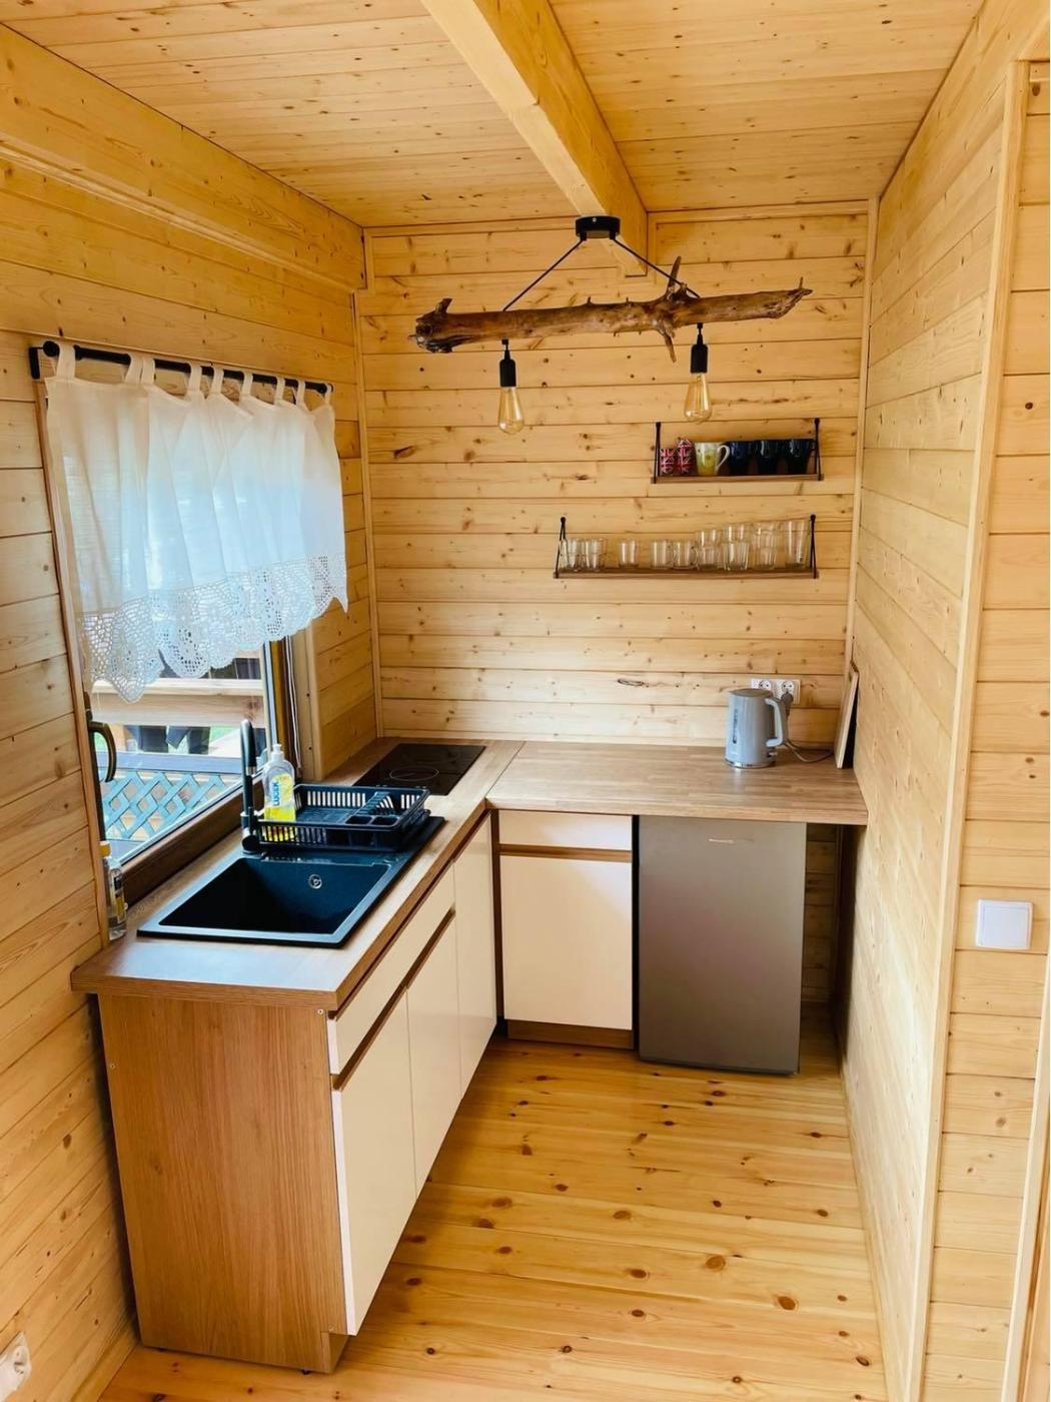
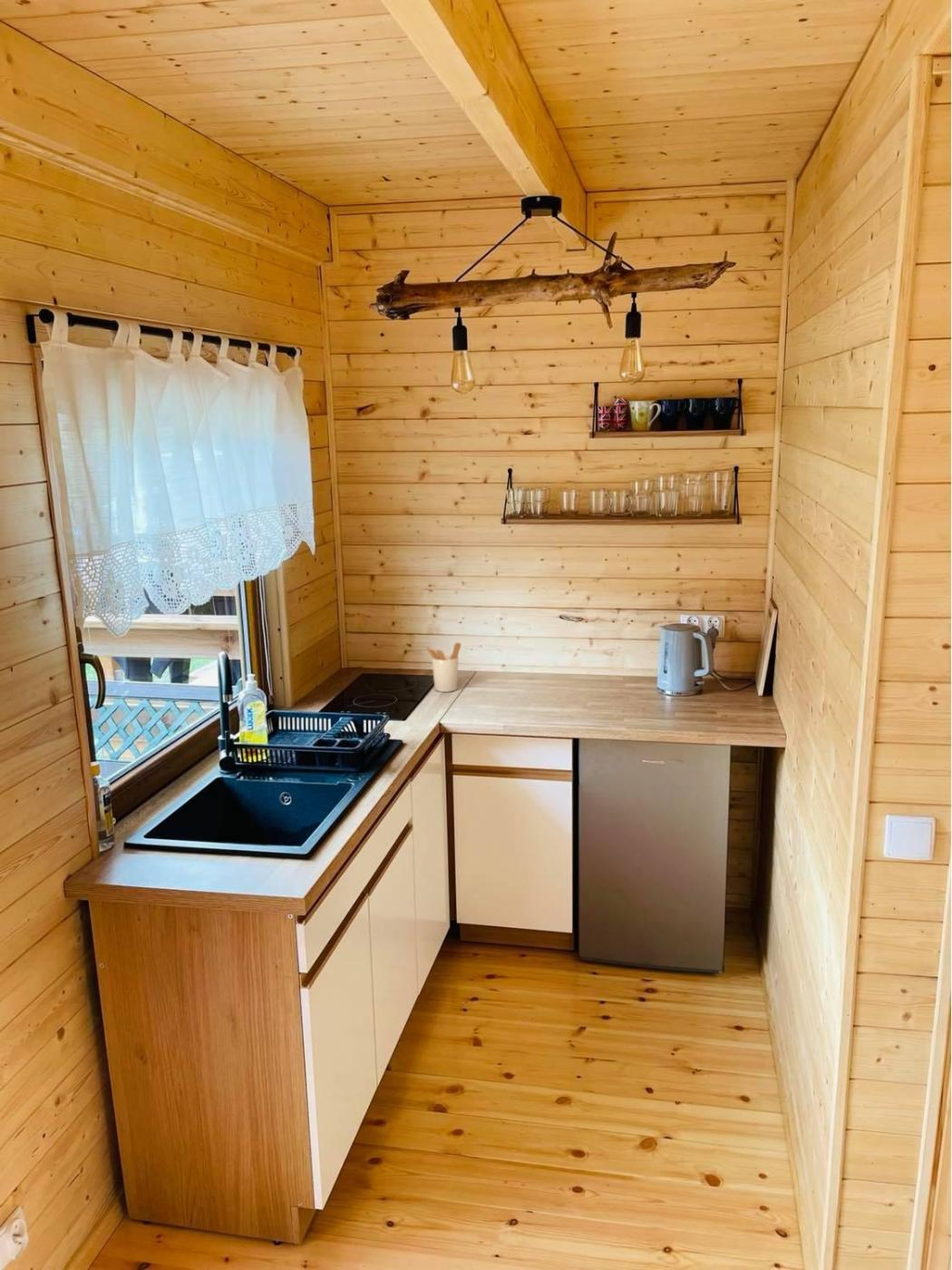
+ utensil holder [425,641,461,693]
